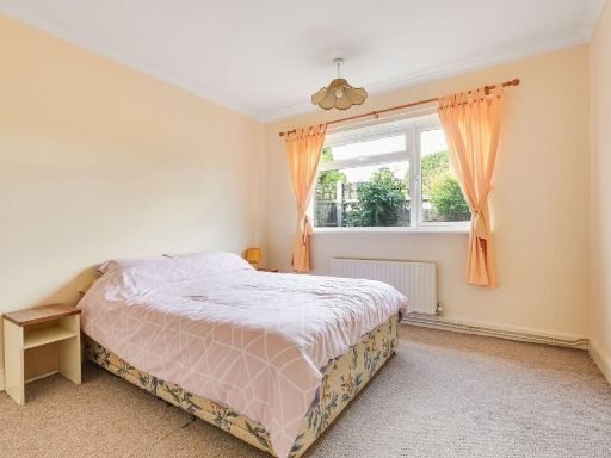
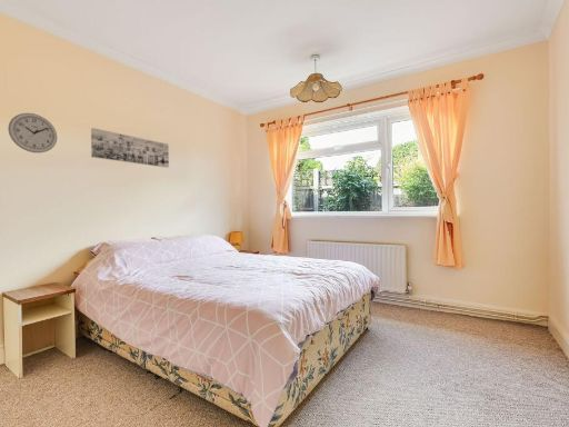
+ wall clock [7,112,58,153]
+ wall art [90,127,170,169]
